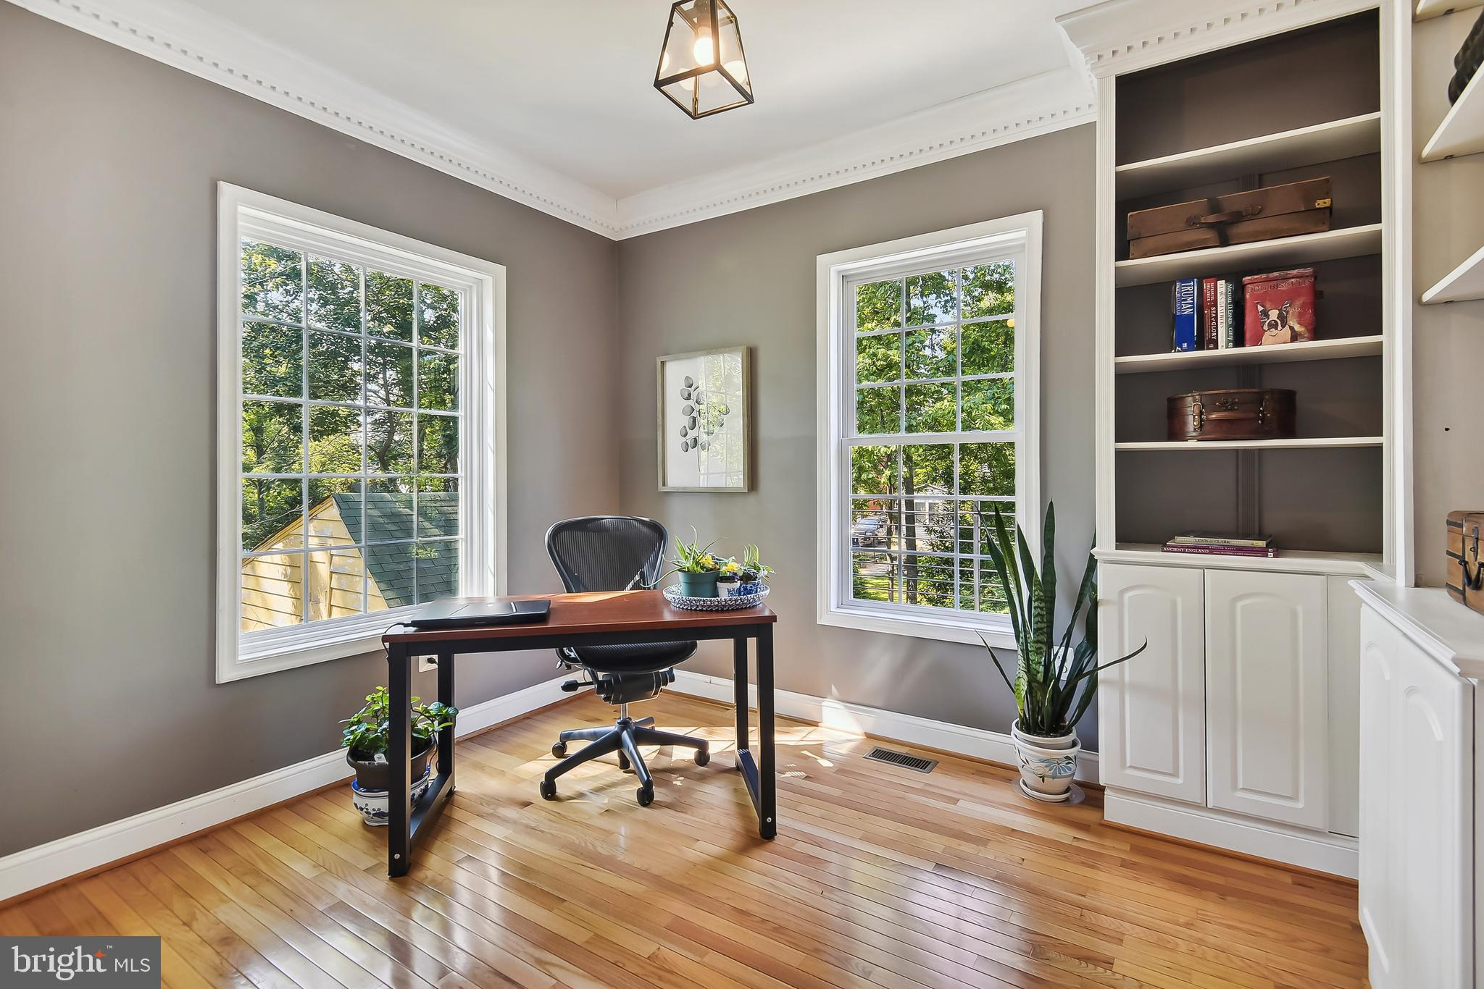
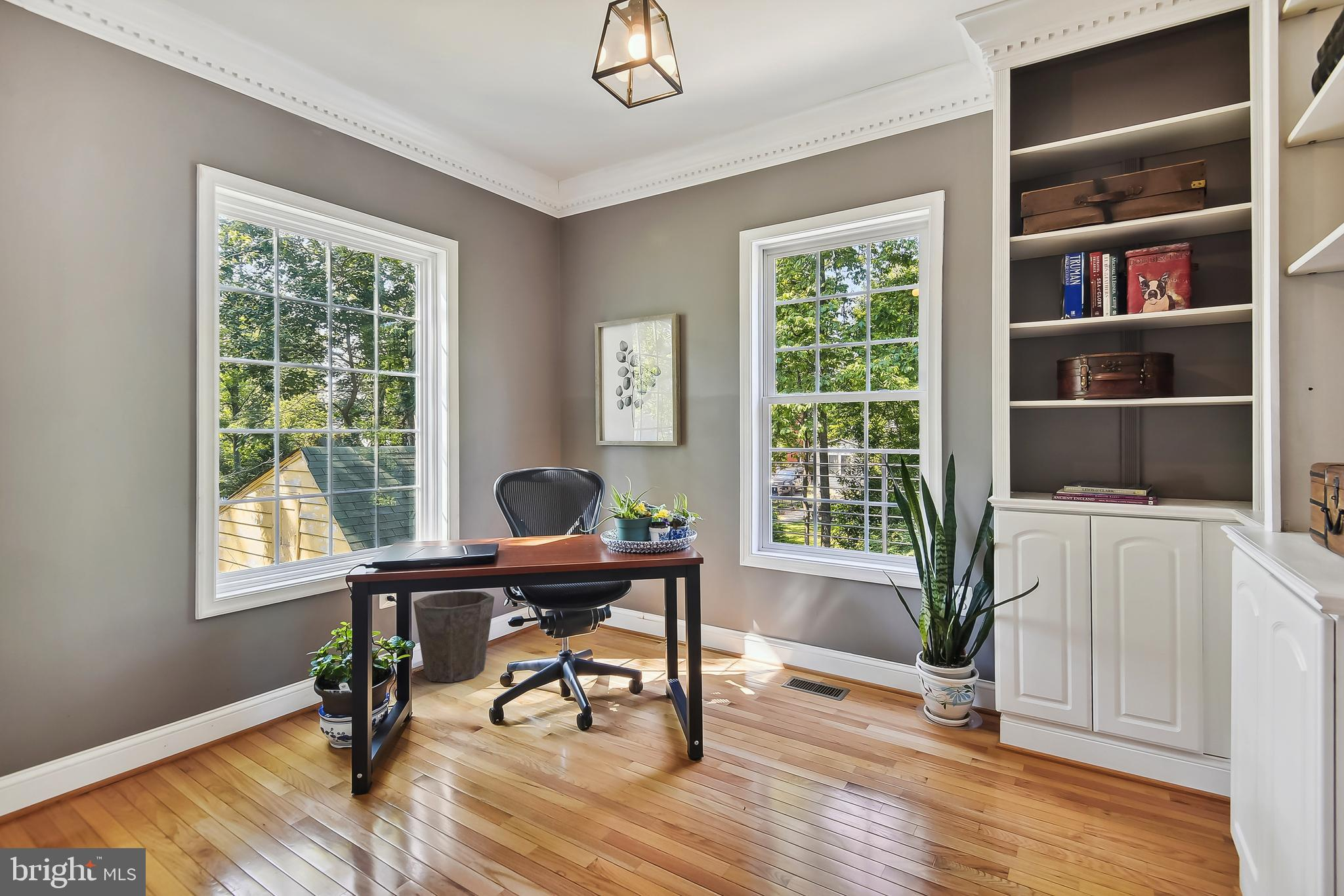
+ waste bin [413,590,495,683]
